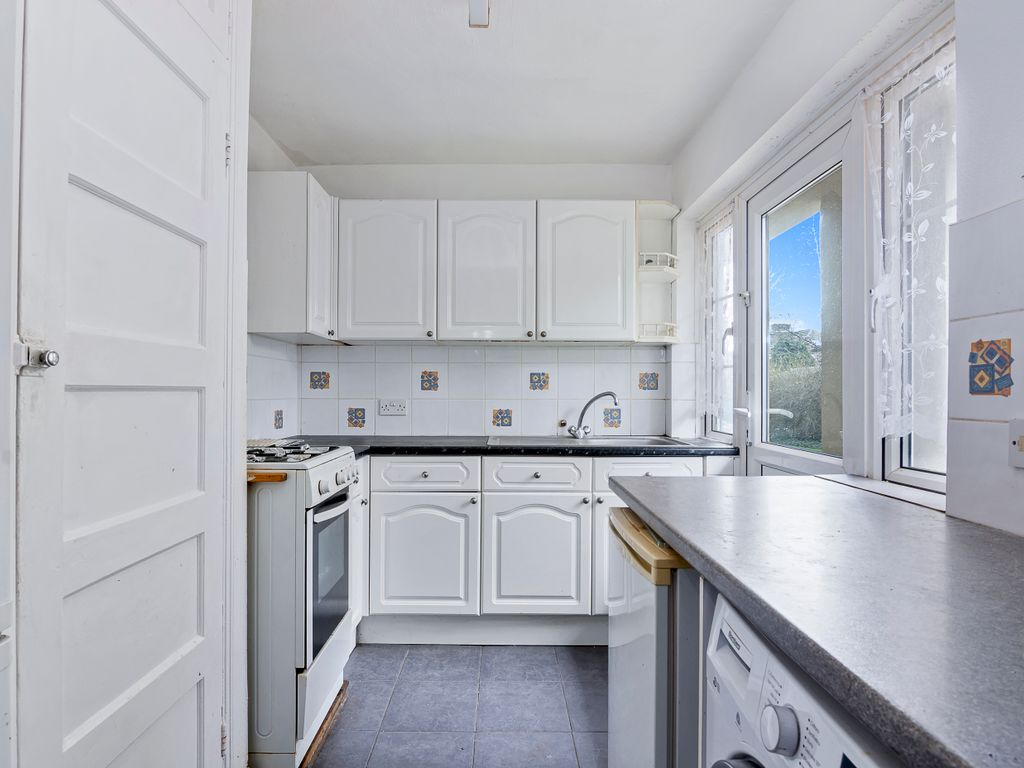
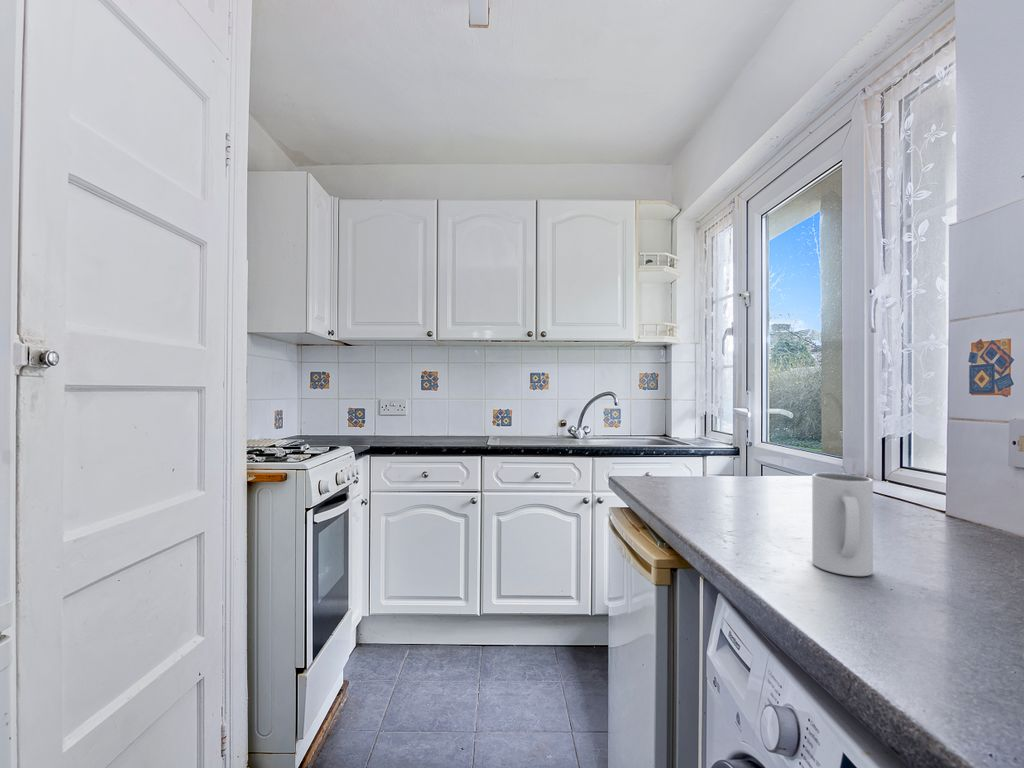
+ mug [811,472,874,577]
